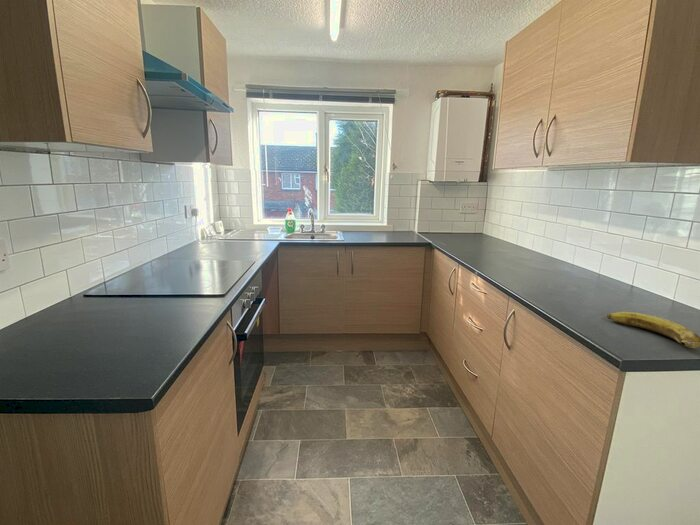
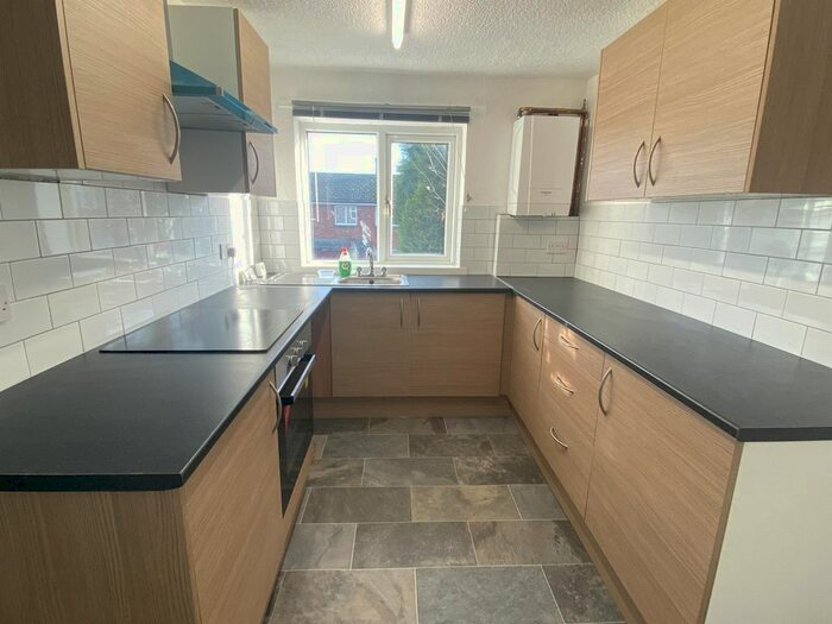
- banana [606,311,700,349]
